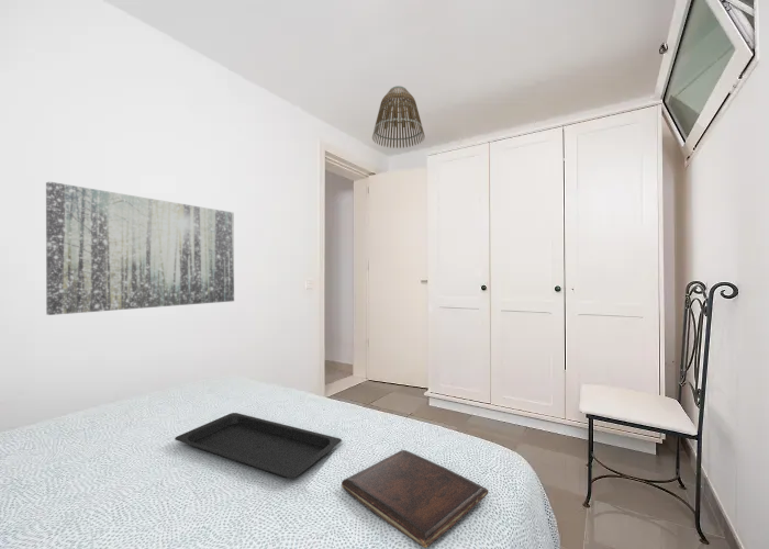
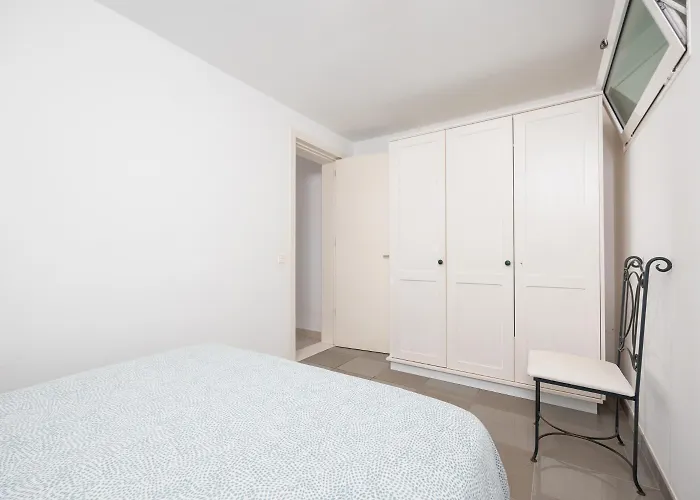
- book [341,449,489,549]
- serving tray [174,412,343,479]
- wall art [45,180,235,316]
- lamp shade [371,85,426,149]
